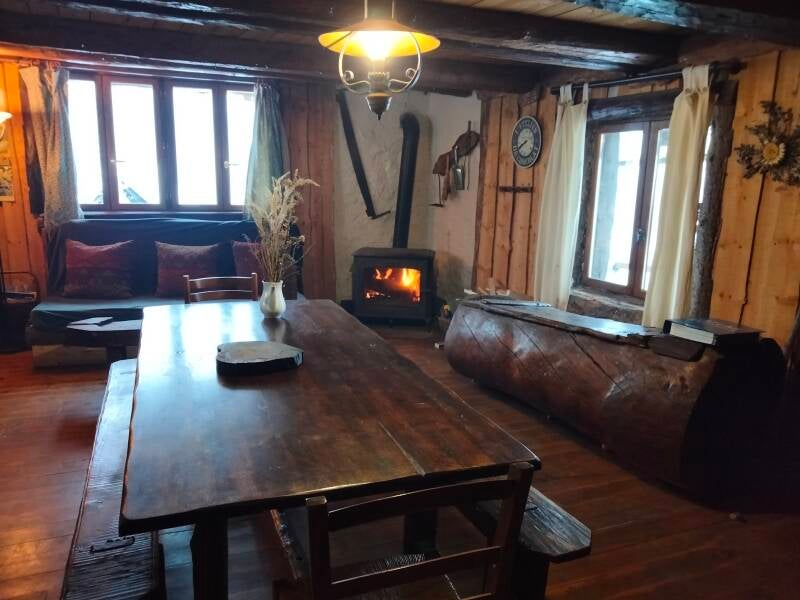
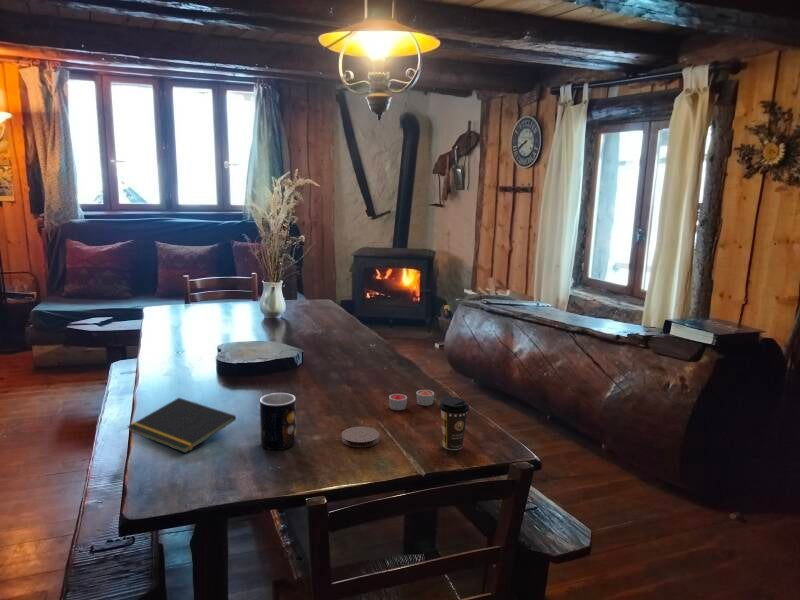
+ notepad [127,397,237,454]
+ candle [388,389,435,411]
+ coffee cup [438,396,470,451]
+ coaster [341,426,380,448]
+ mug [259,392,297,451]
